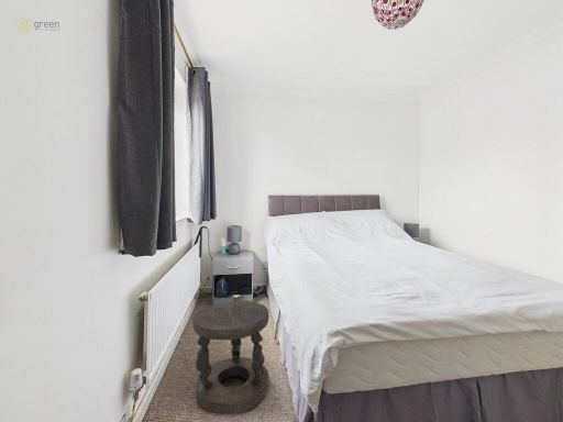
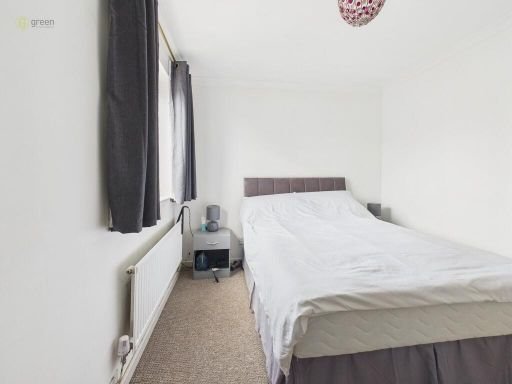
- stool [191,300,271,415]
